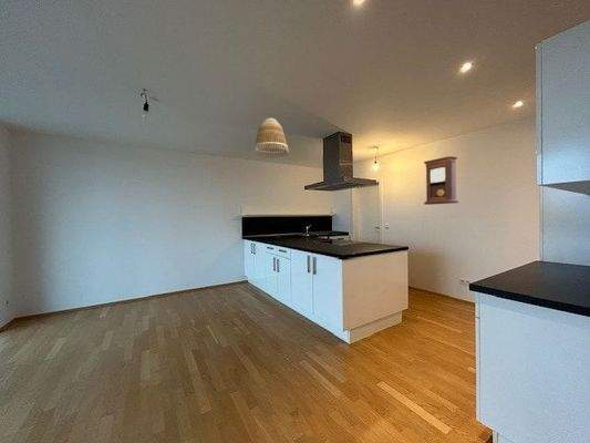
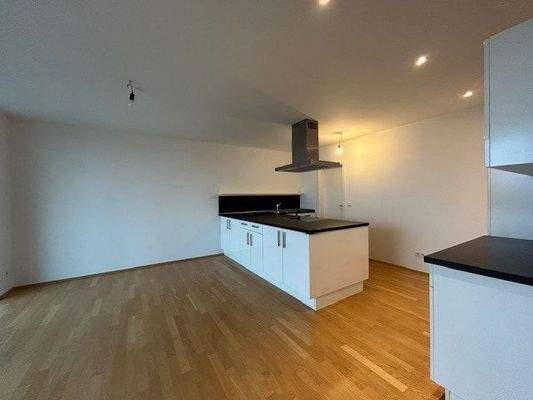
- lamp shade [252,117,290,159]
- pendulum clock [423,155,459,206]
